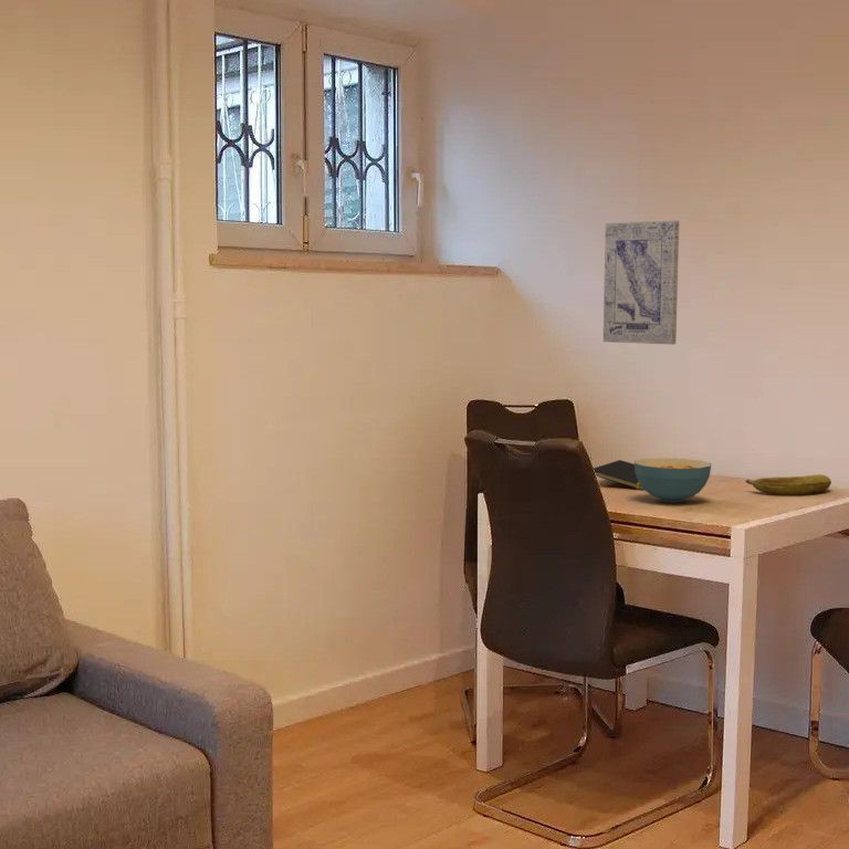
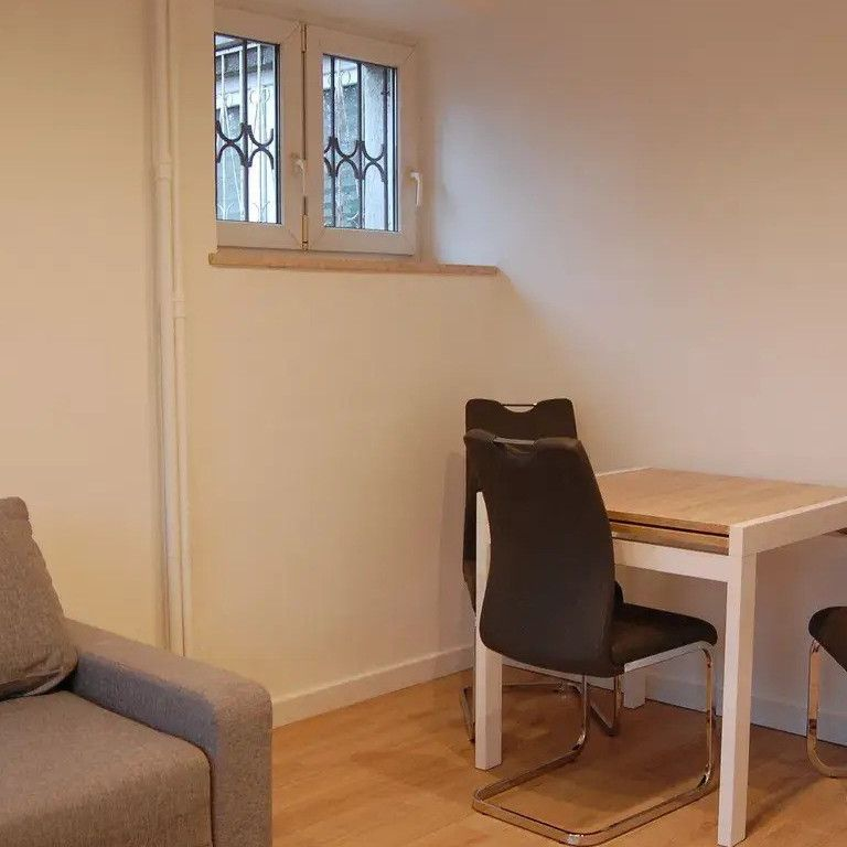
- cereal bowl [633,457,712,504]
- wall art [602,220,680,346]
- banana [745,473,832,495]
- notepad [593,459,644,491]
